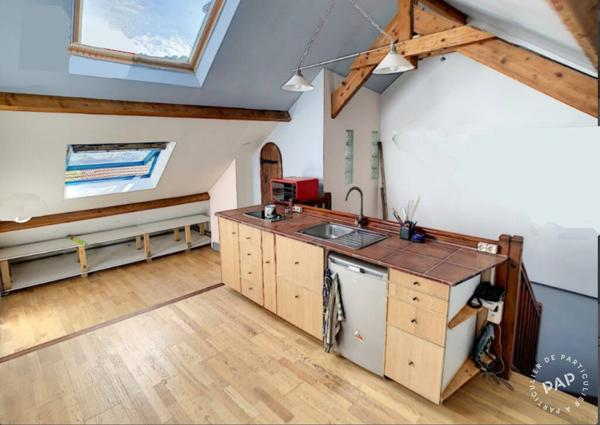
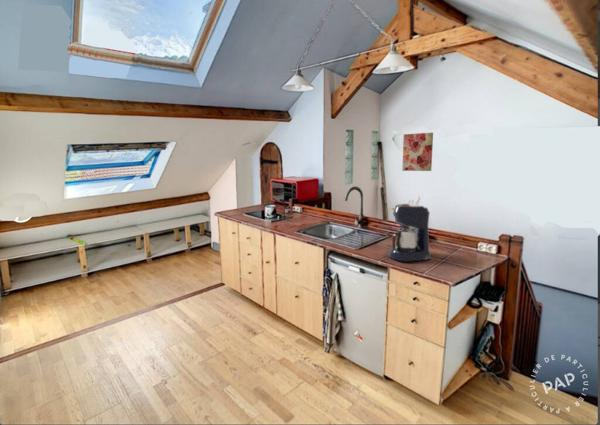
+ wall art [401,132,434,172]
+ coffee maker [387,203,432,262]
